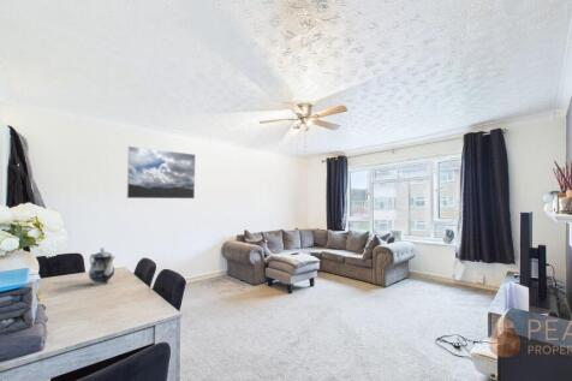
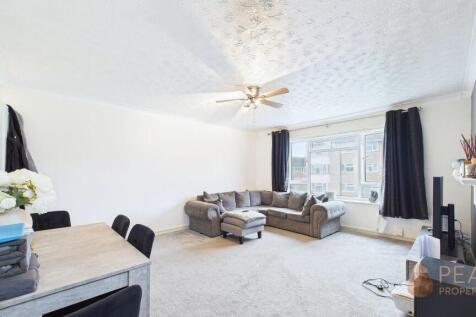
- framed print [126,145,197,200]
- teapot [88,246,115,286]
